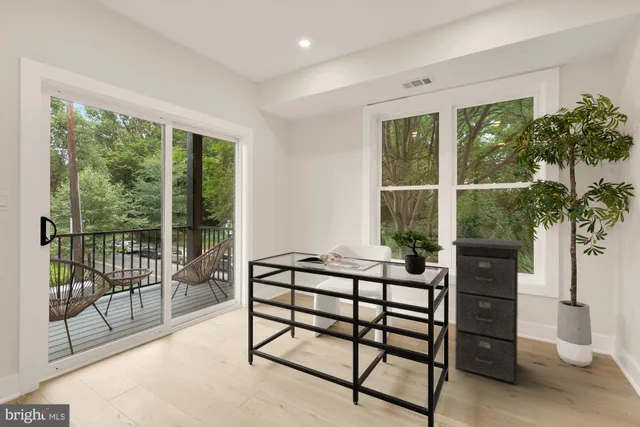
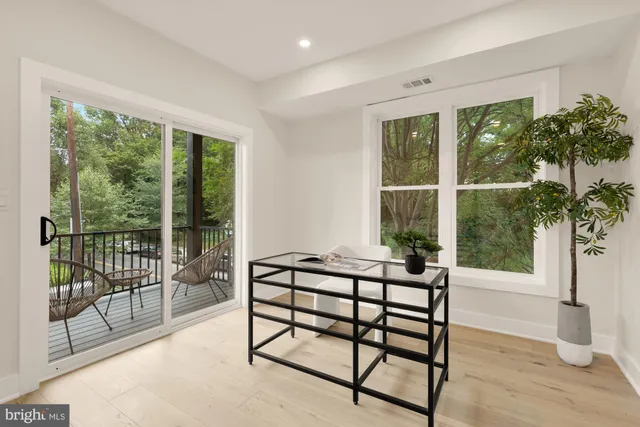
- filing cabinet [451,237,523,386]
